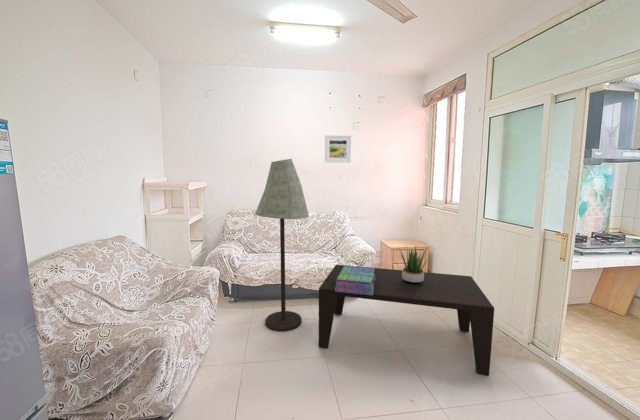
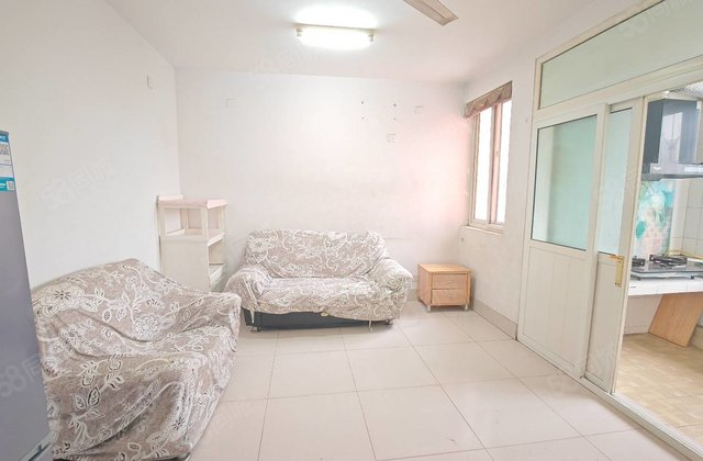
- stack of books [335,265,375,295]
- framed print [324,134,352,164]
- coffee table [318,264,495,376]
- potted plant [399,245,432,283]
- floor lamp [254,158,310,333]
